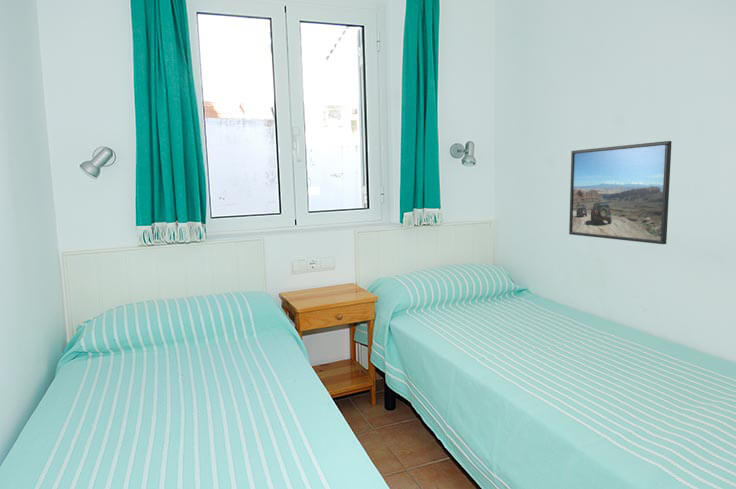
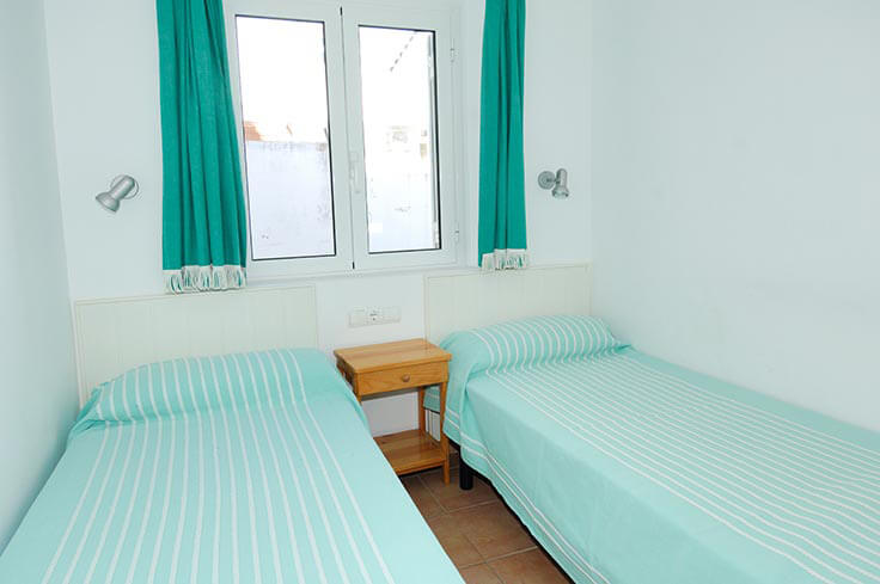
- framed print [568,140,673,245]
